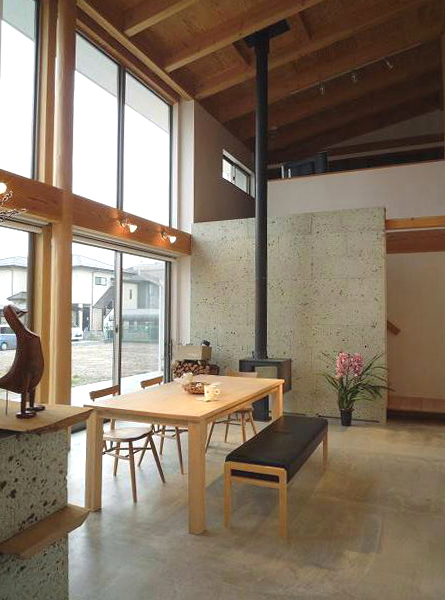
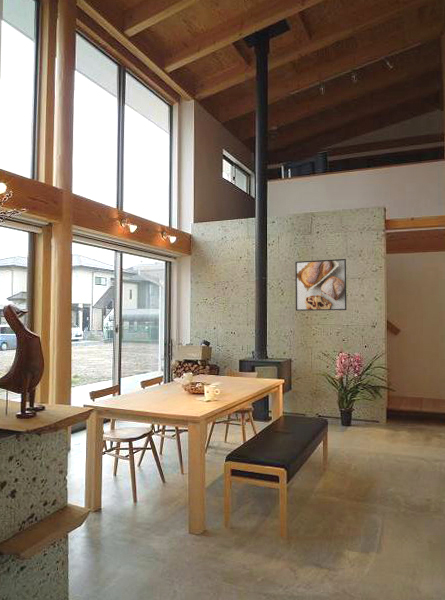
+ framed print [294,258,347,312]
